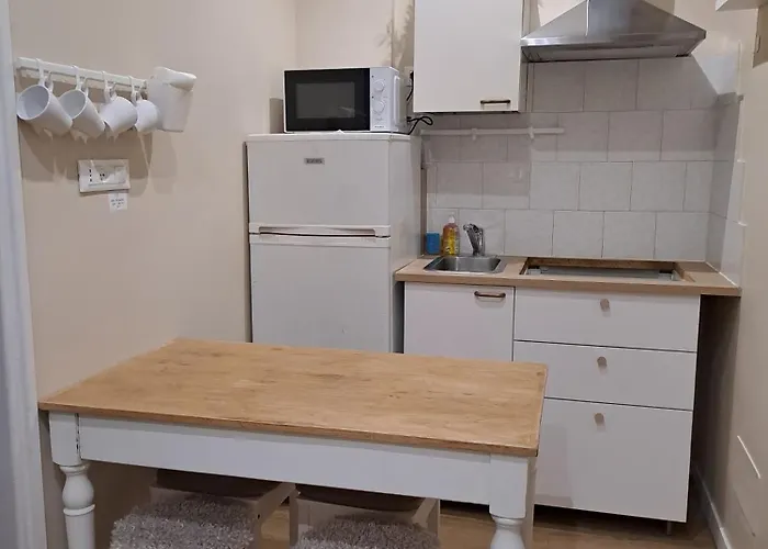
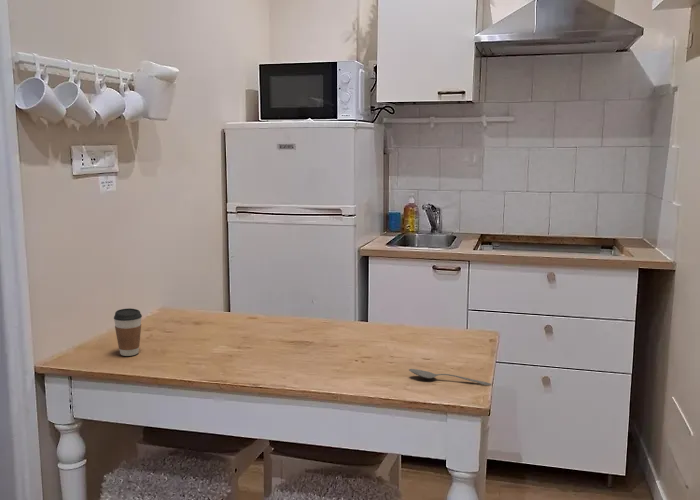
+ spoon [408,368,492,386]
+ coffee cup [113,307,143,357]
